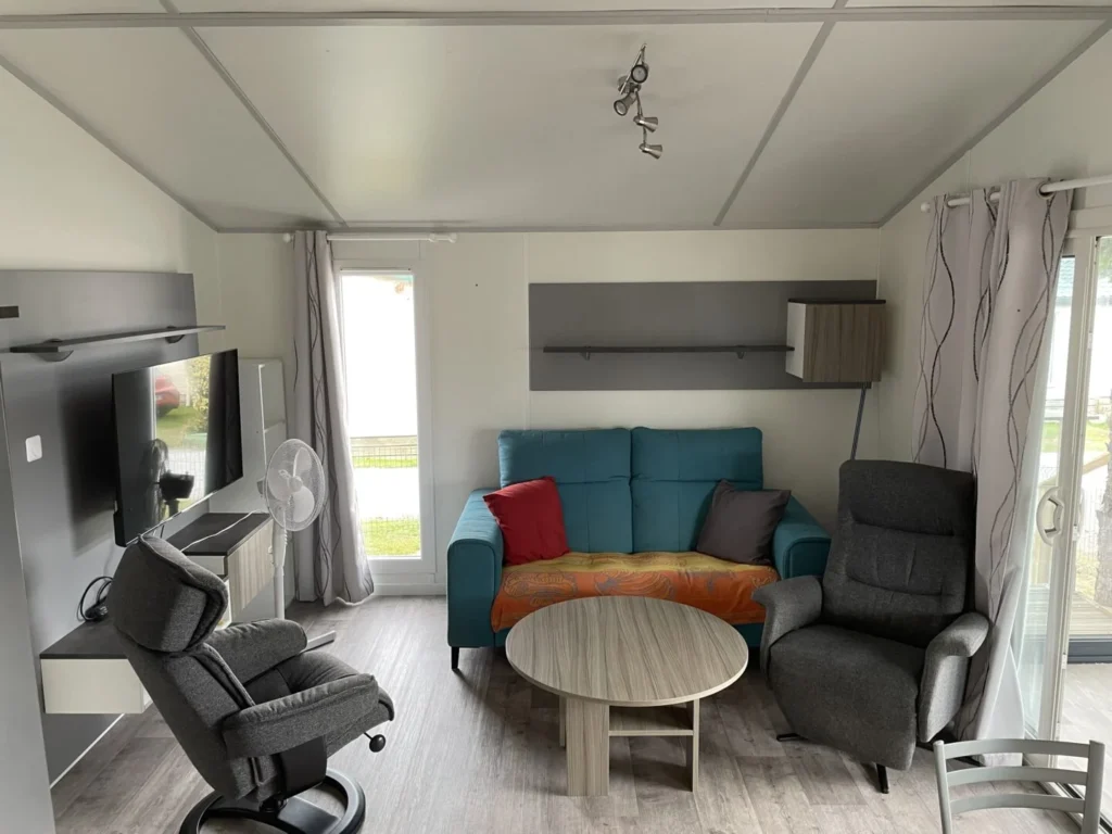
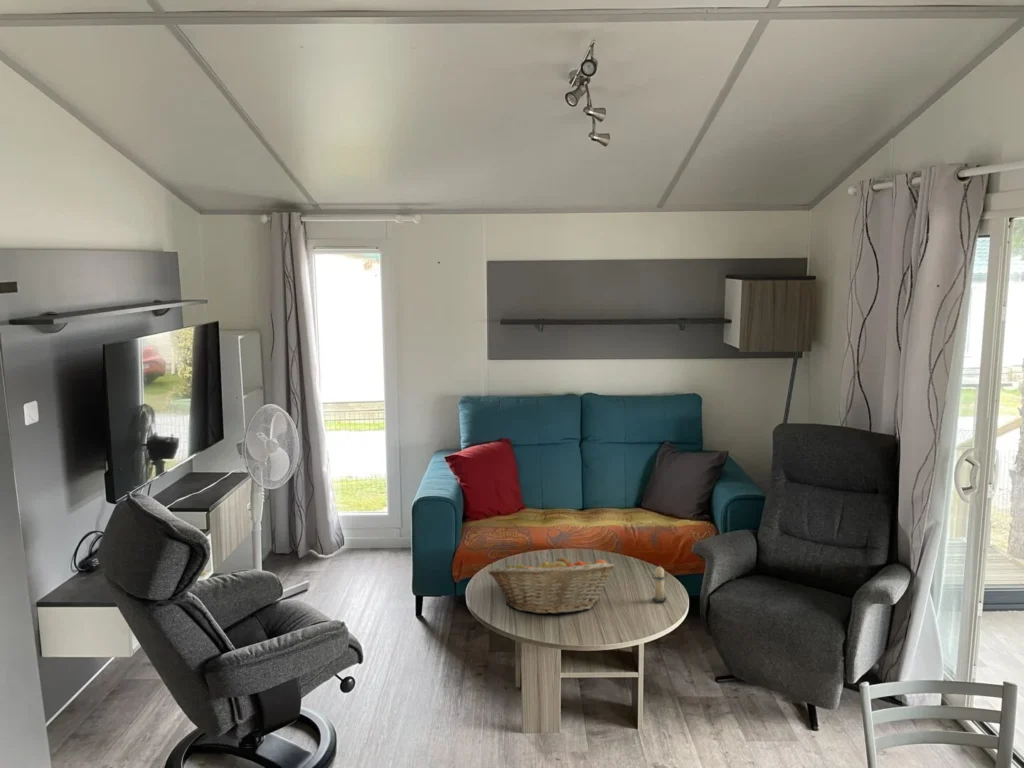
+ fruit basket [487,553,615,615]
+ candle [650,563,668,603]
